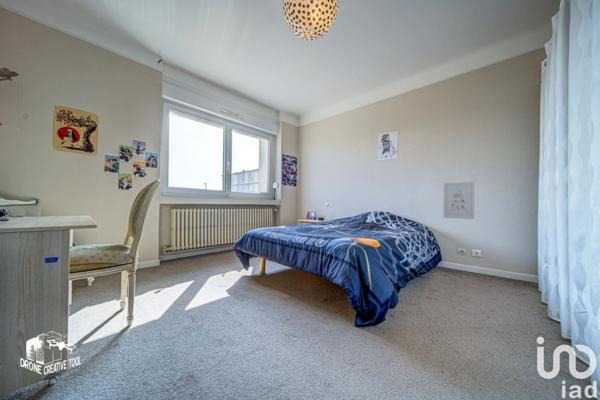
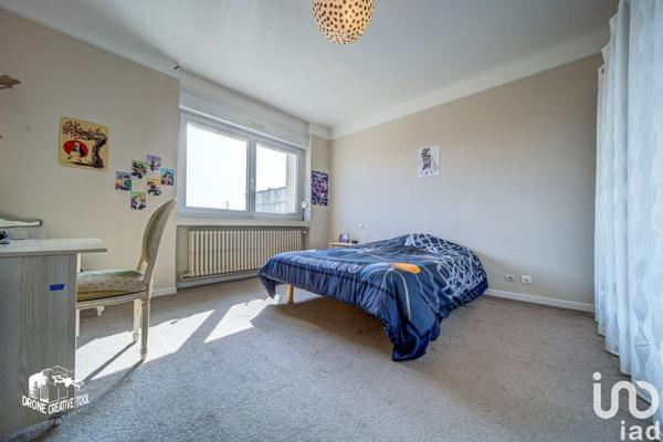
- wall art [443,181,475,220]
